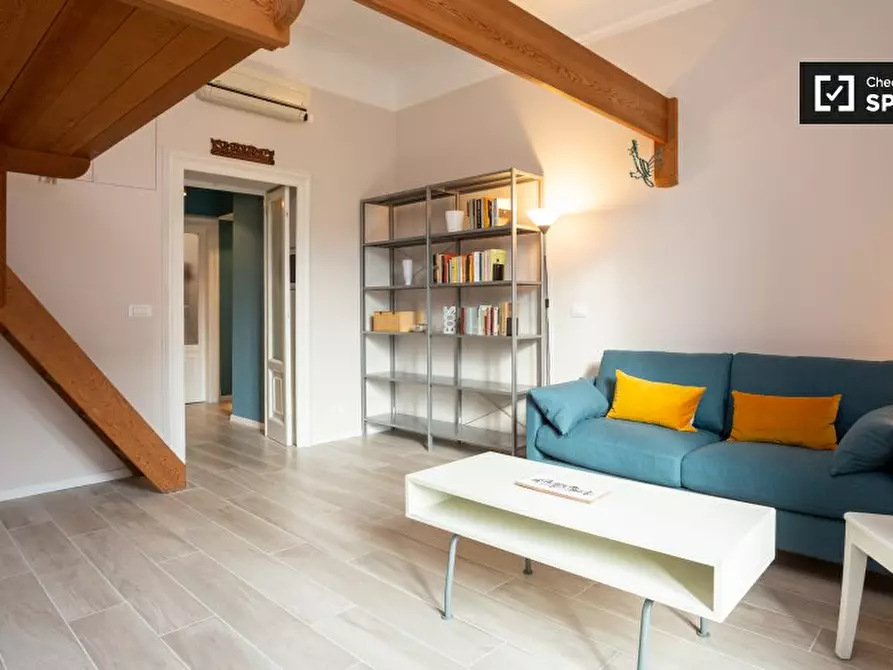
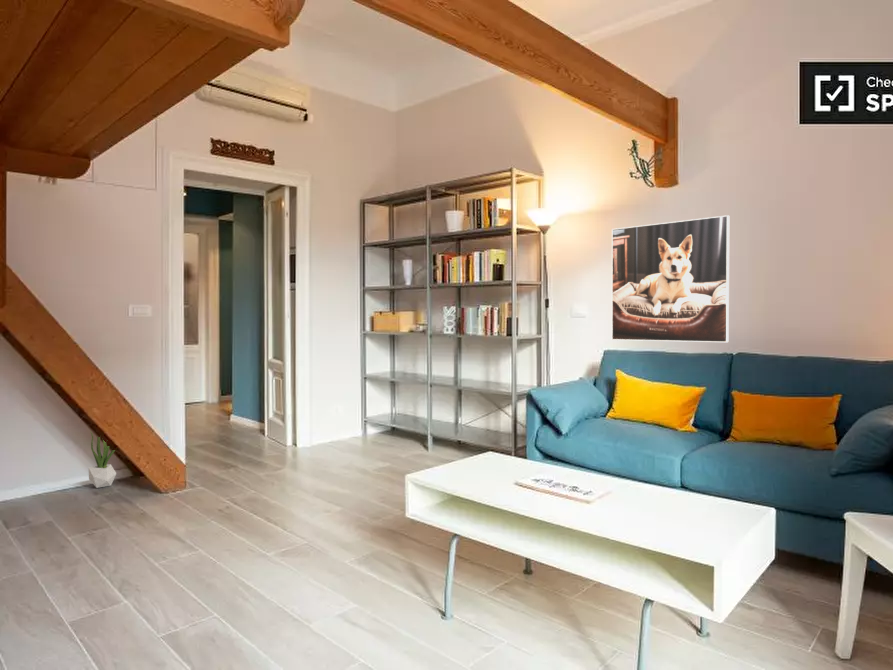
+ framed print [611,214,730,343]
+ potted plant [87,430,117,489]
